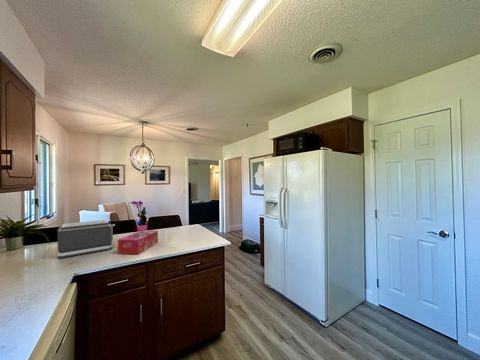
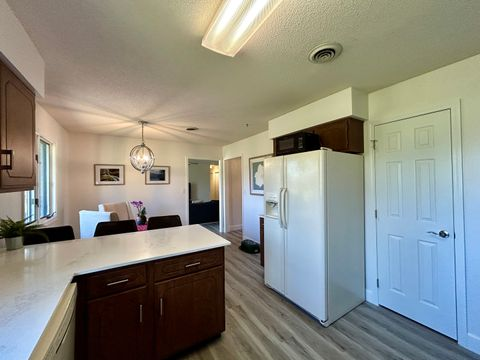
- toaster [56,219,116,259]
- tissue box [117,229,159,255]
